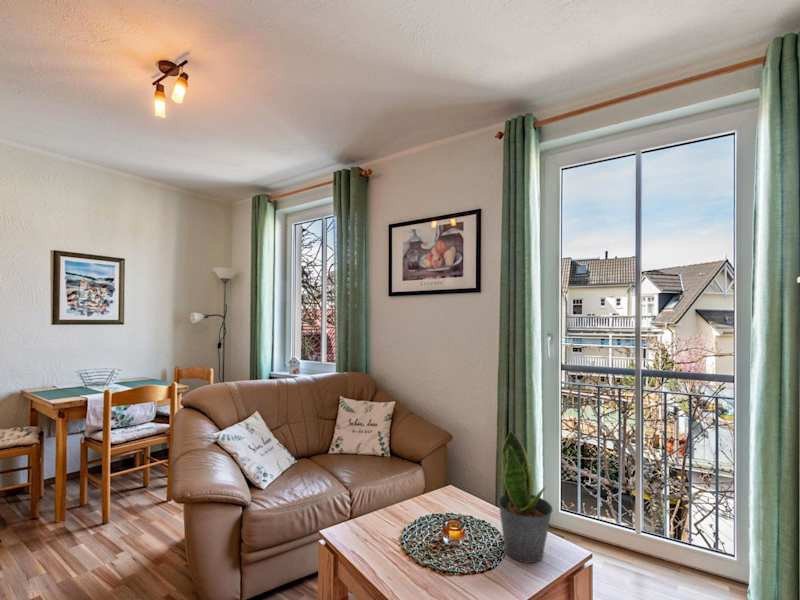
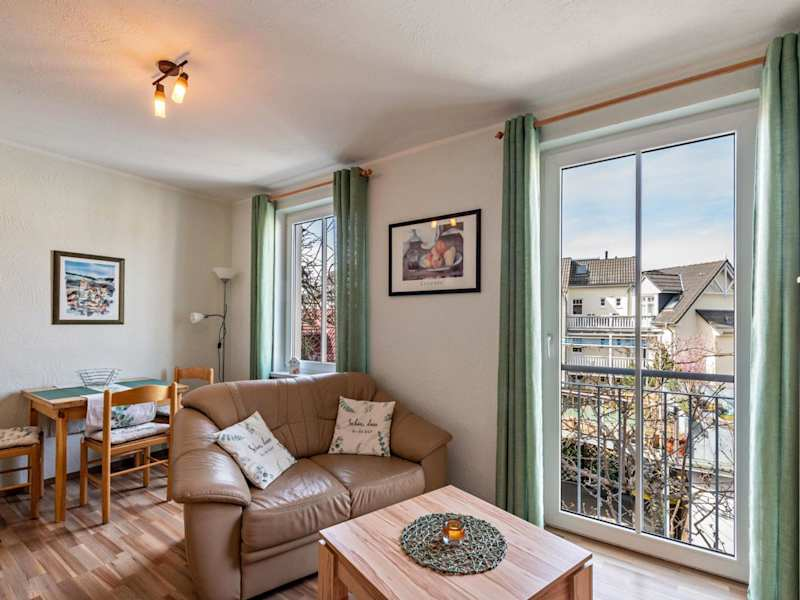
- potted plant [497,430,554,564]
